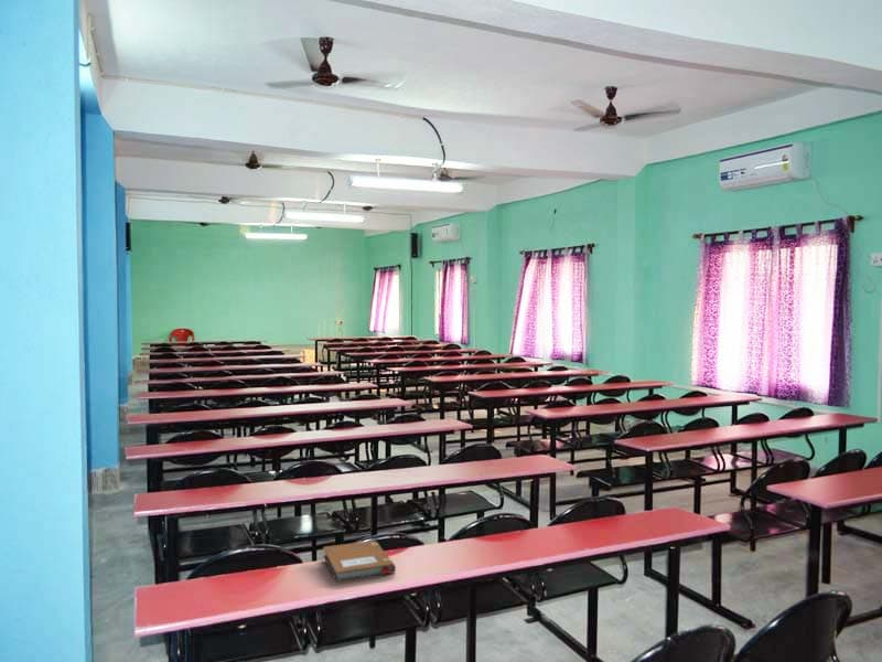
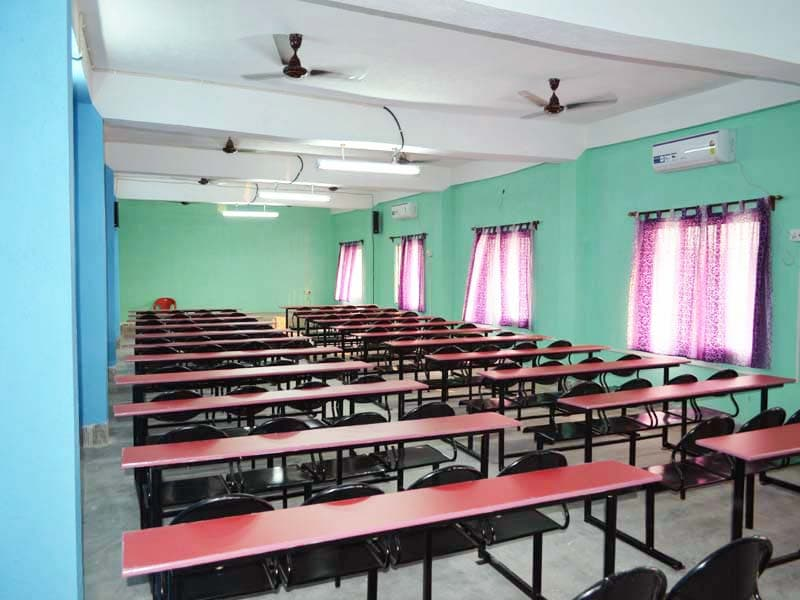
- notebook [322,540,397,583]
